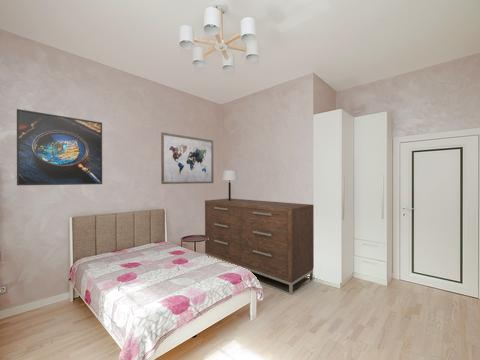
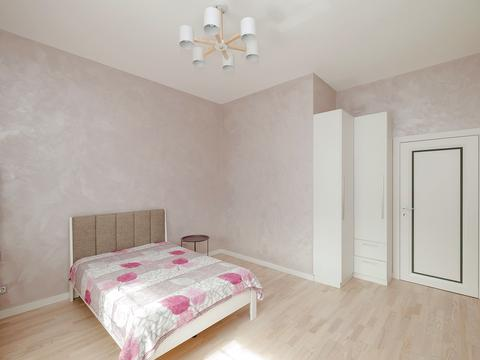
- wall art [160,131,214,185]
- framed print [16,108,103,186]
- dresser [204,198,315,296]
- table lamp [221,169,239,200]
